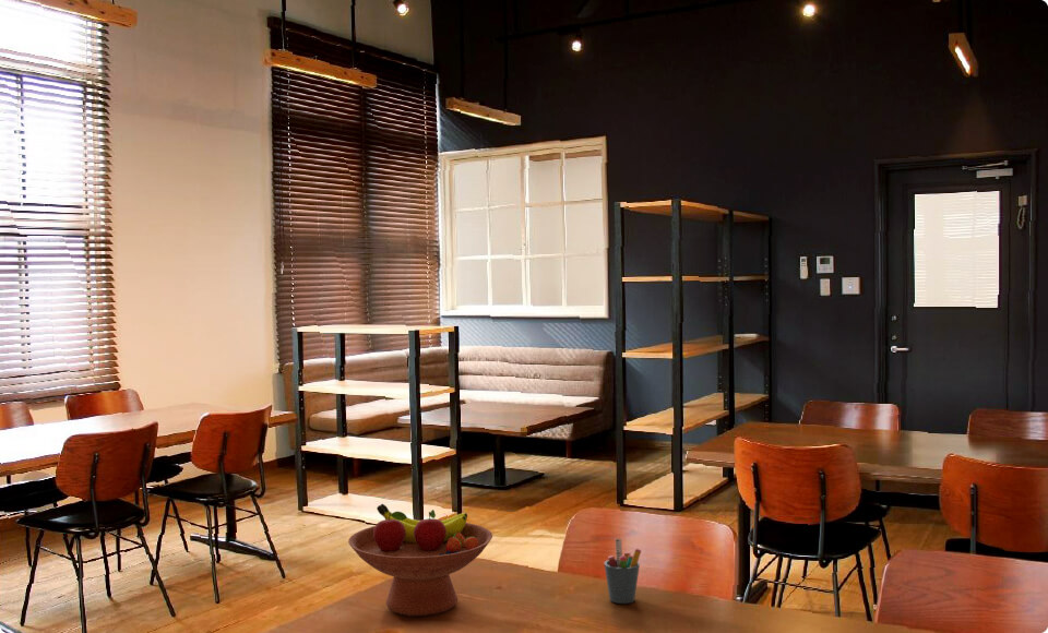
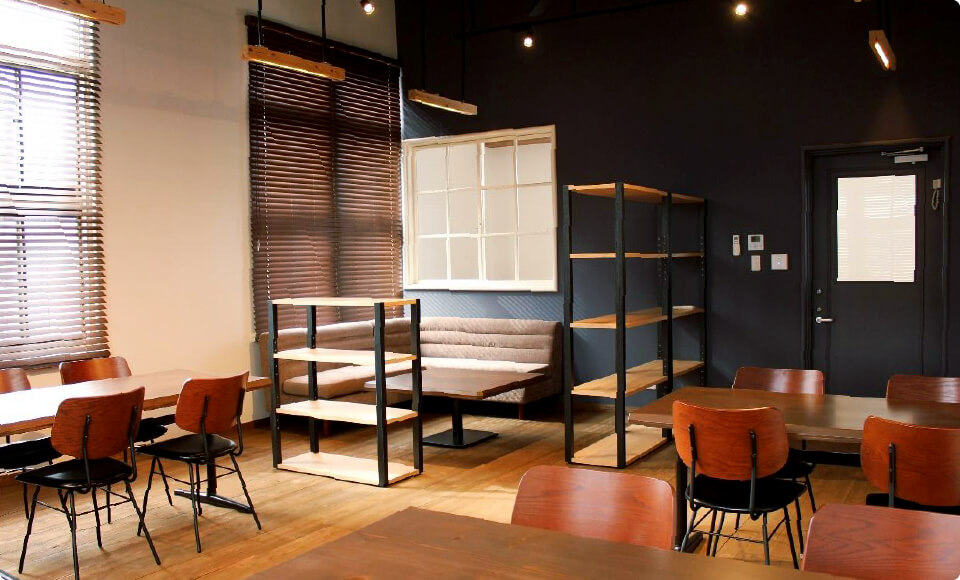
- pen holder [604,538,642,605]
- fruit bowl [347,503,493,617]
